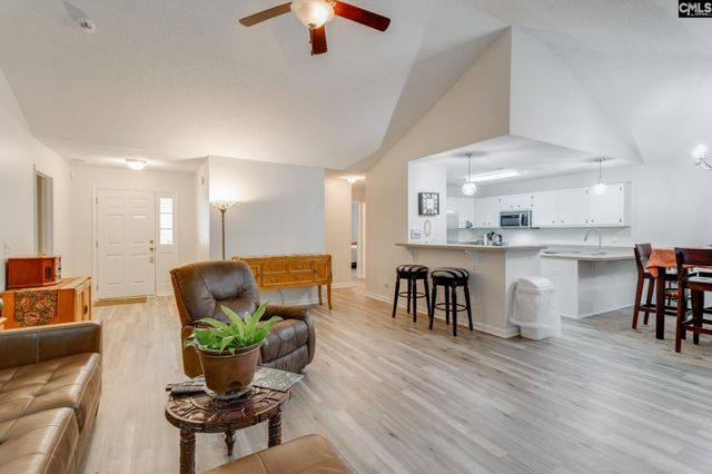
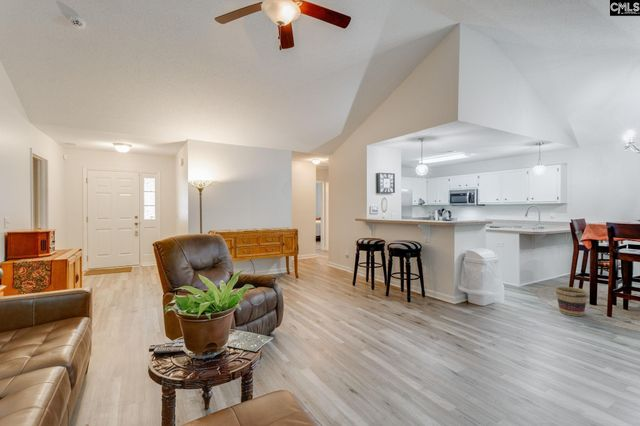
+ basket [555,286,589,317]
